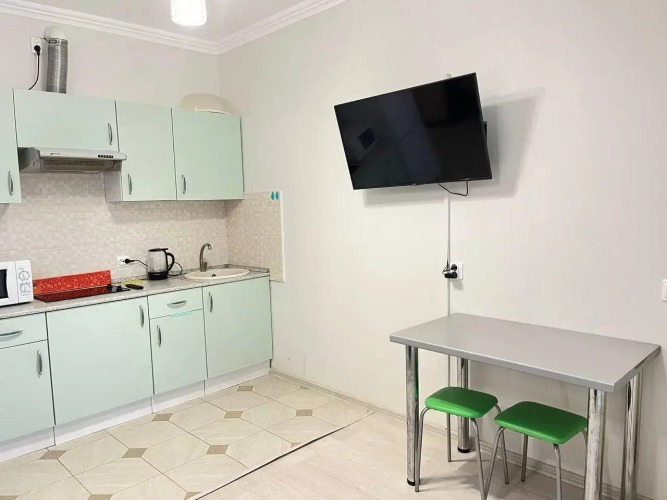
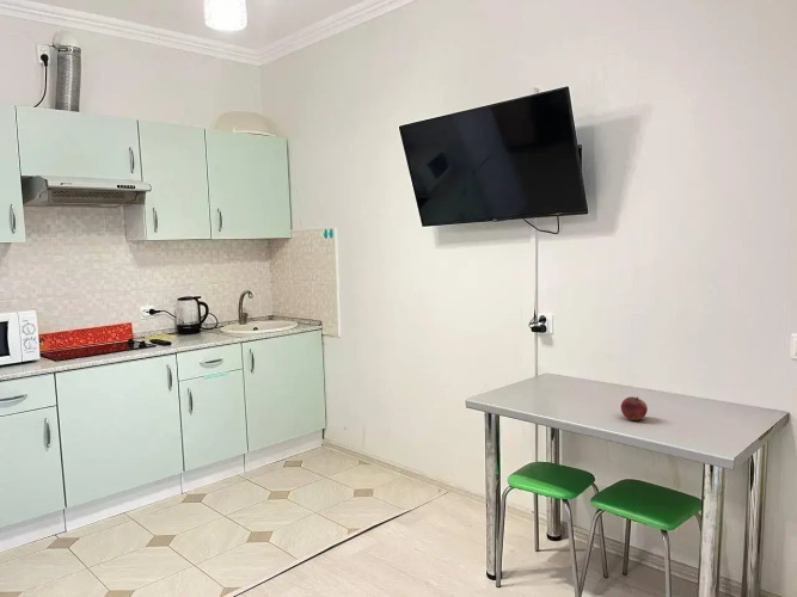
+ fruit [620,395,649,421]
